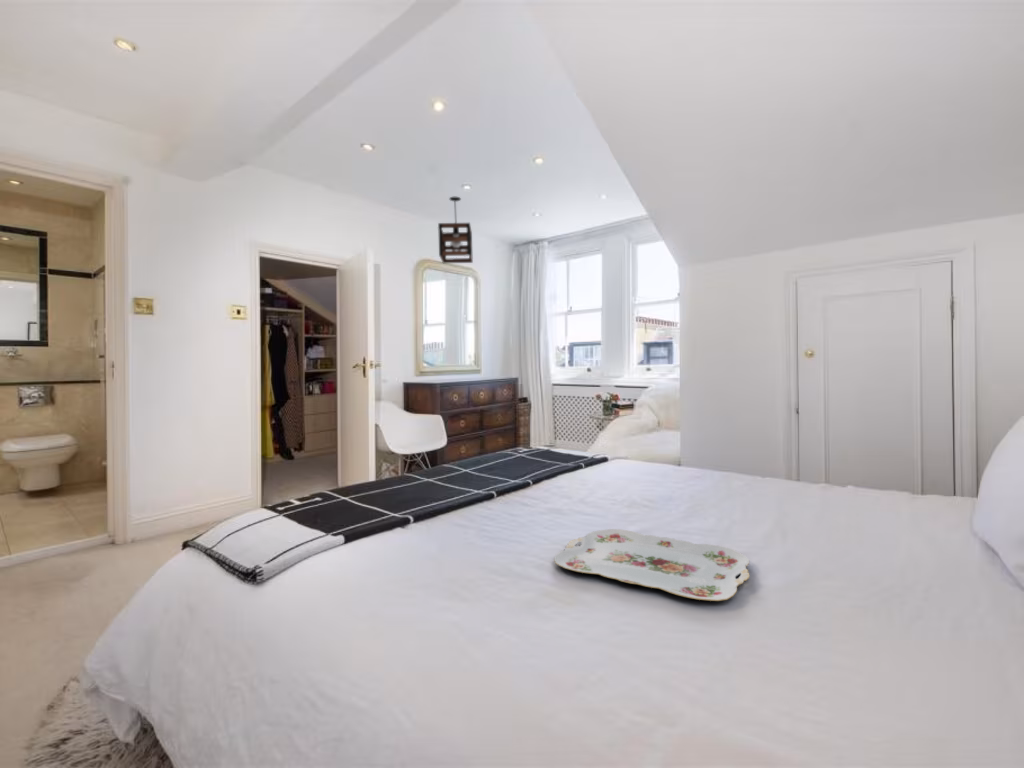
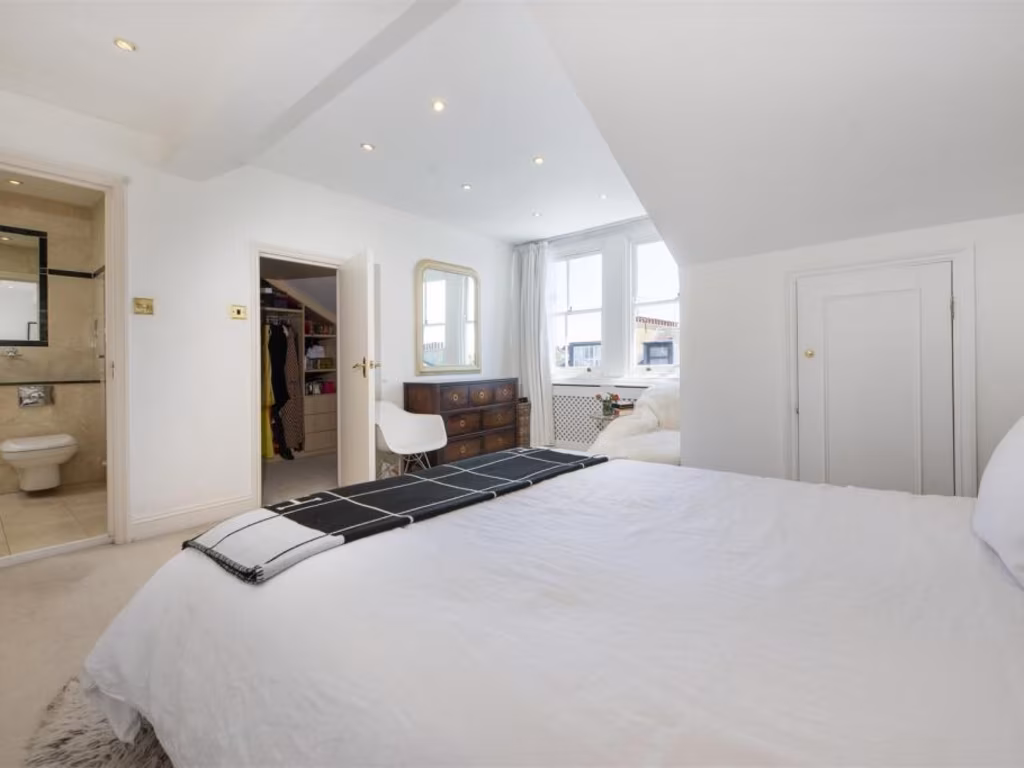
- serving tray [553,528,751,602]
- pendant light [437,196,474,264]
